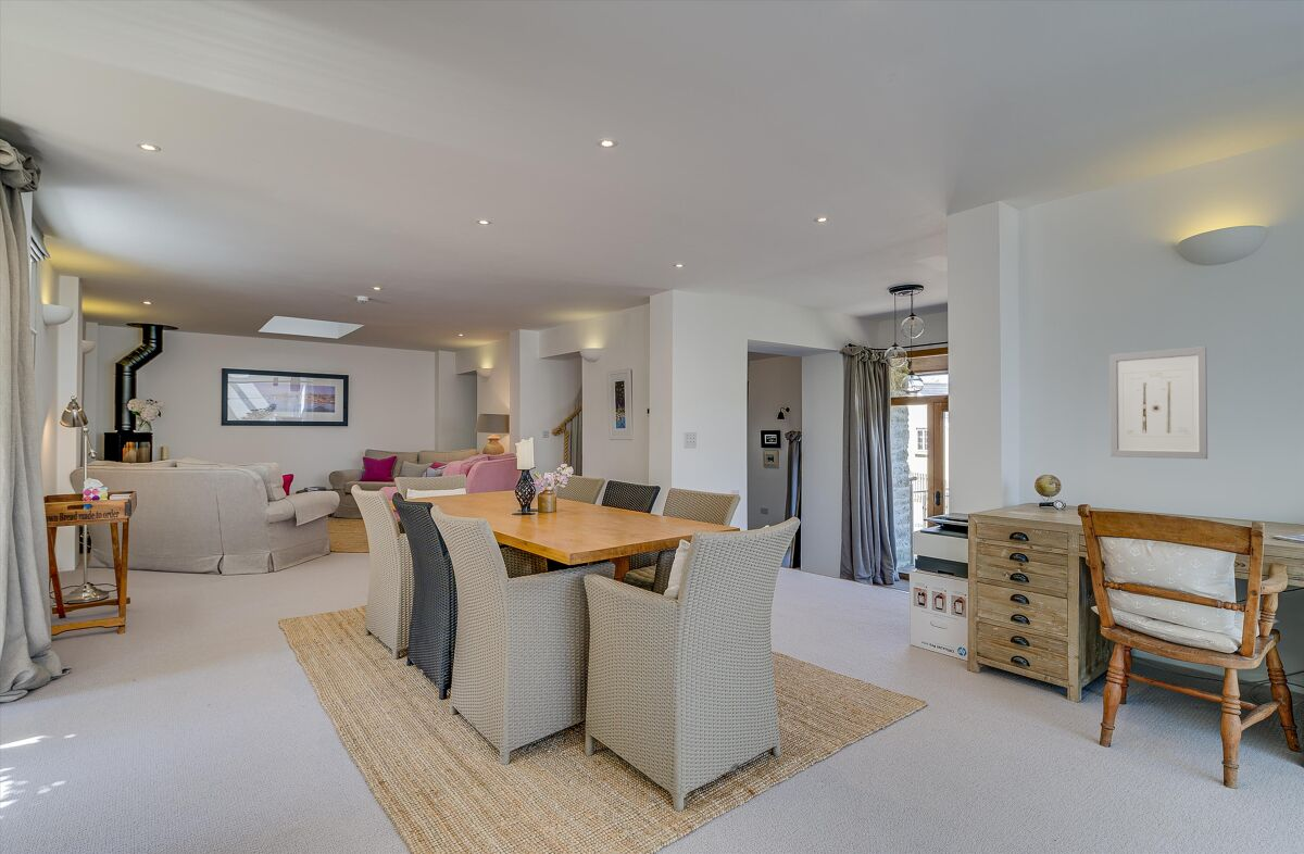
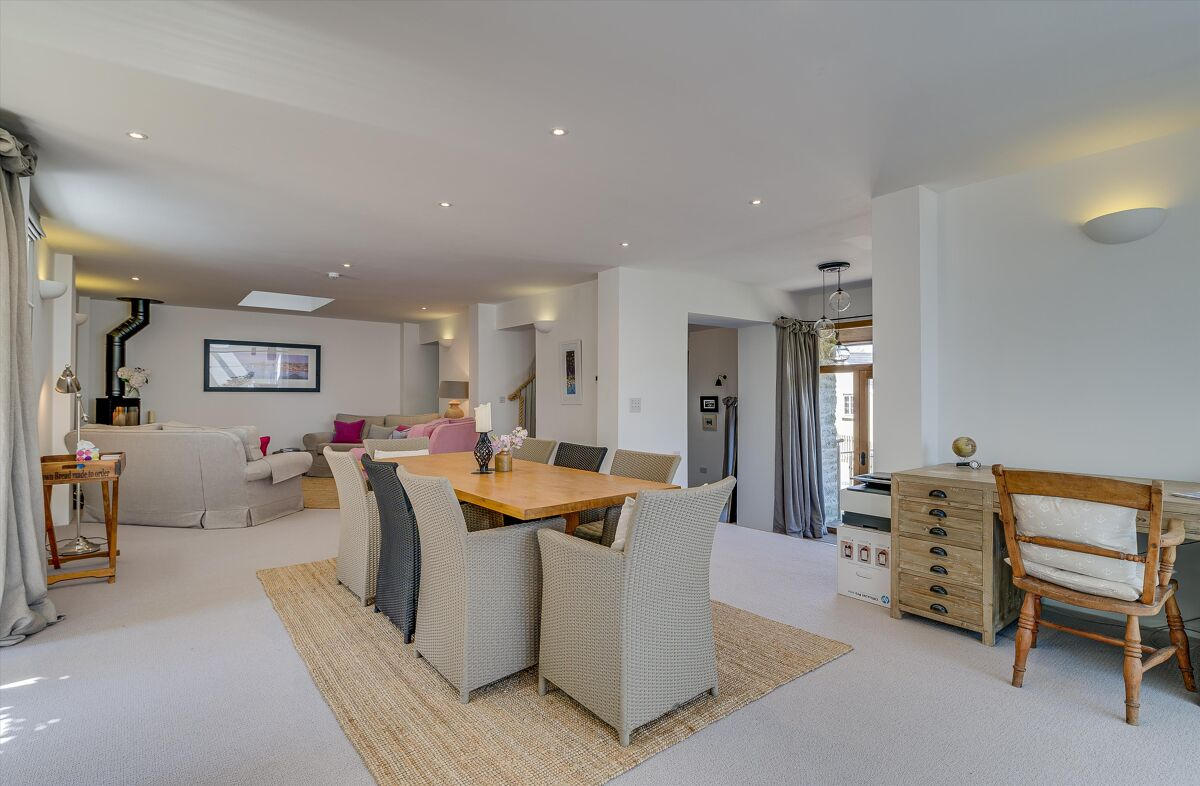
- wall art [1108,346,1208,460]
